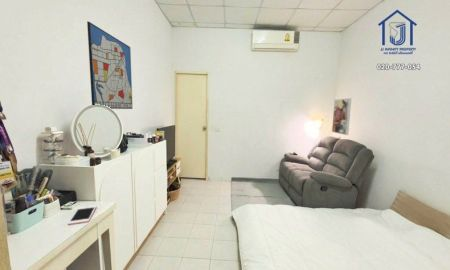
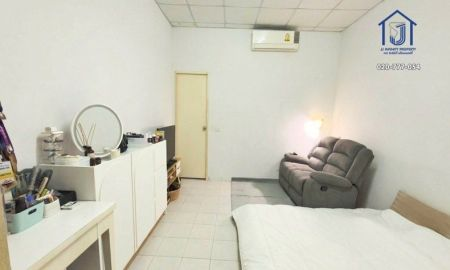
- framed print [331,97,352,136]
- wall art [86,20,133,110]
- cell phone [67,204,98,226]
